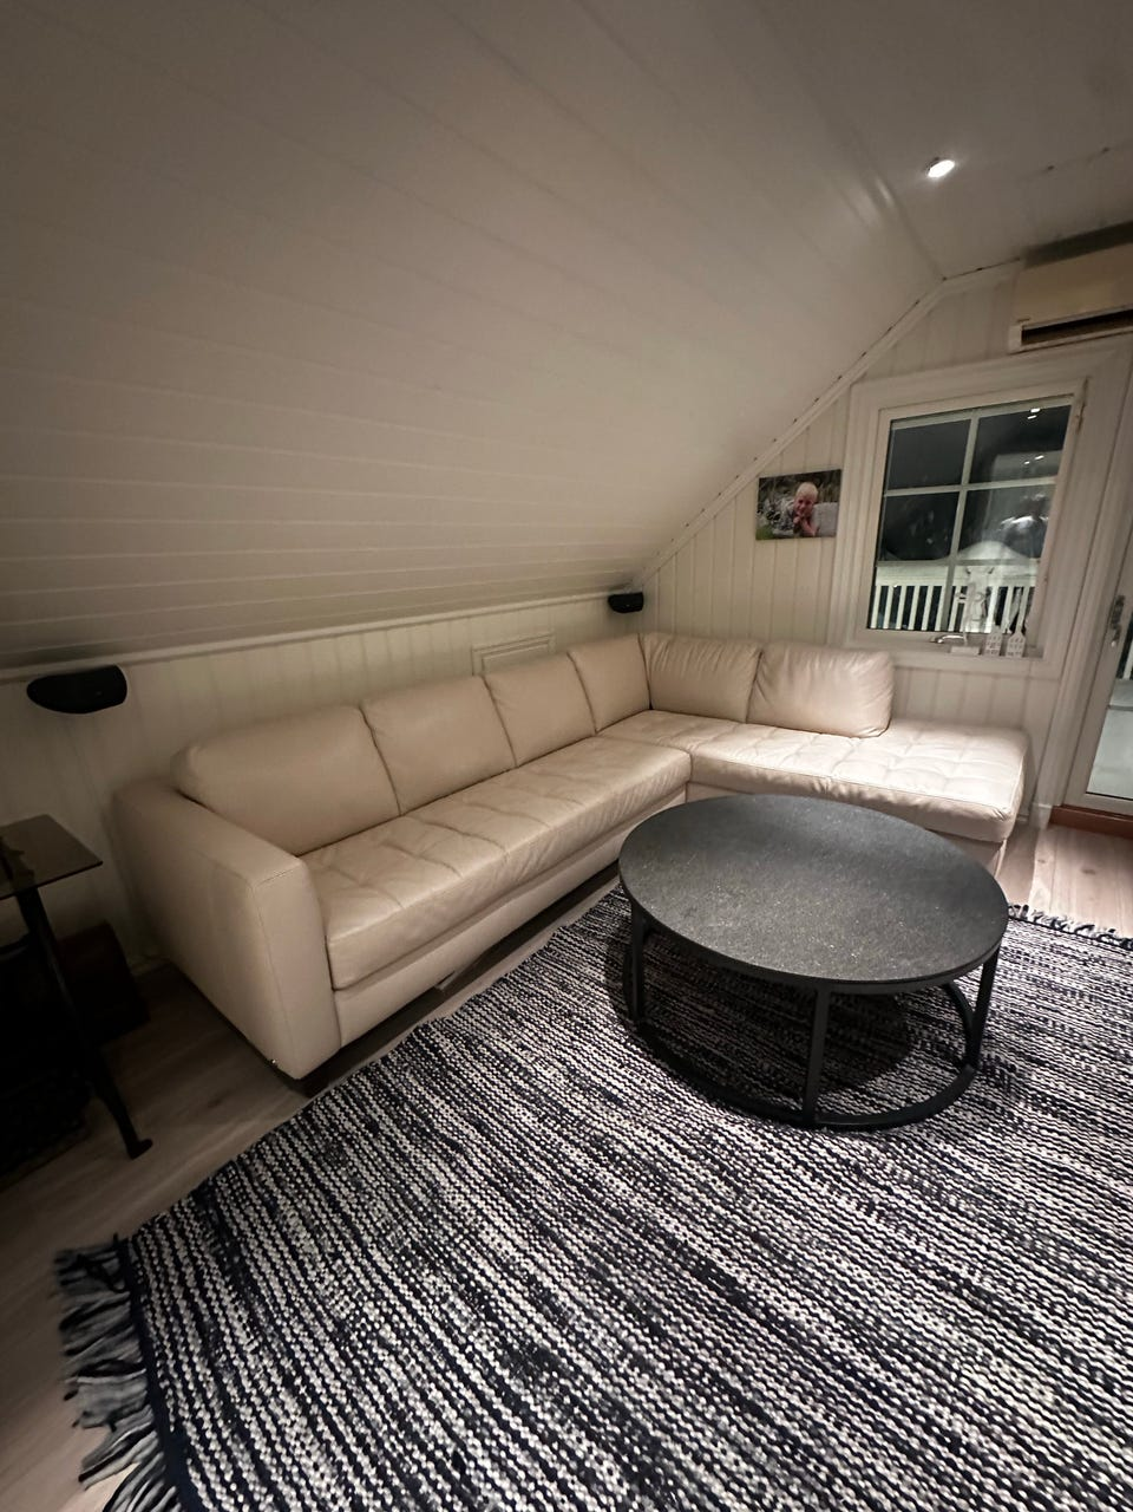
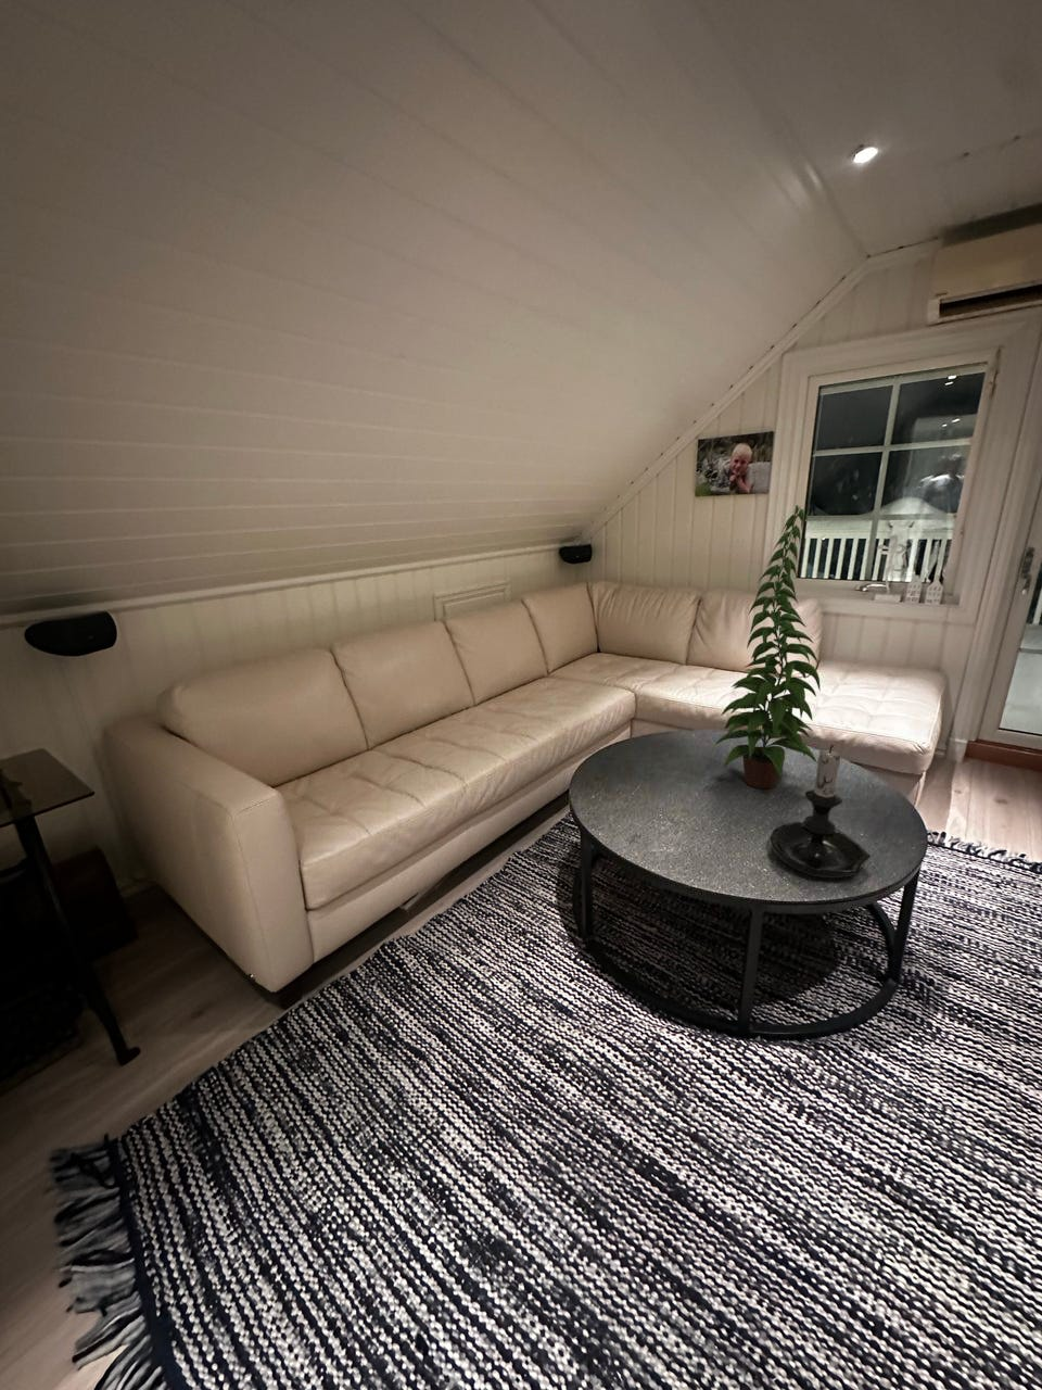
+ candle holder [768,744,872,879]
+ plant [716,503,822,789]
